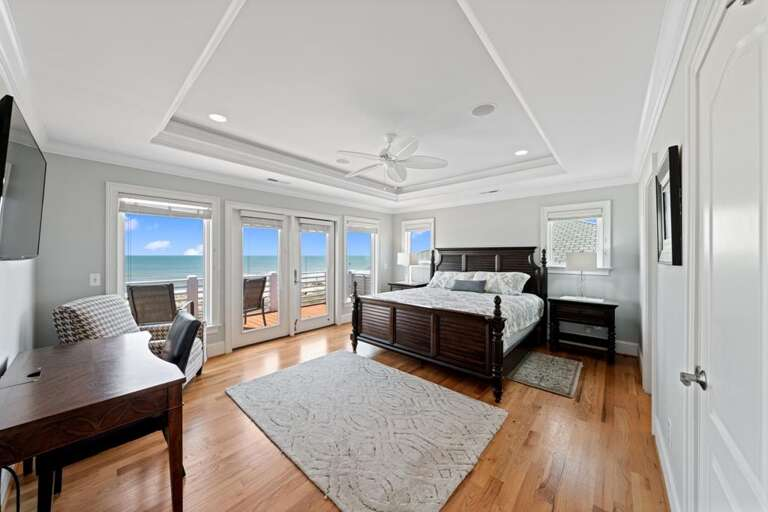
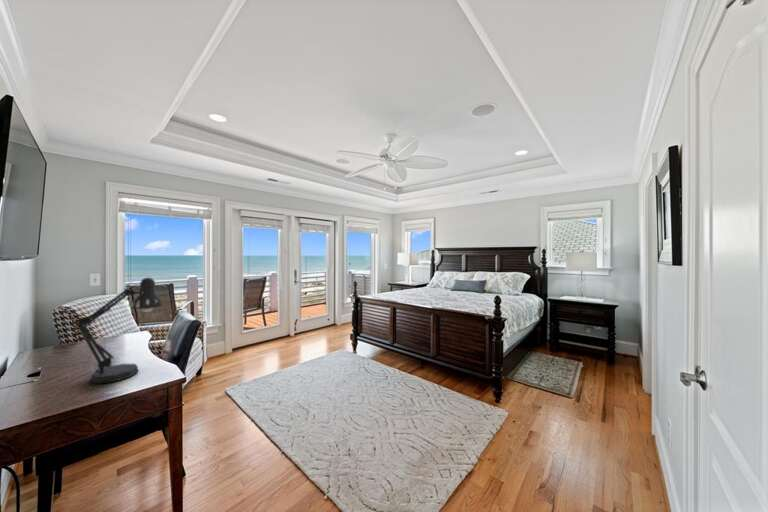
+ desk lamp [73,277,164,385]
